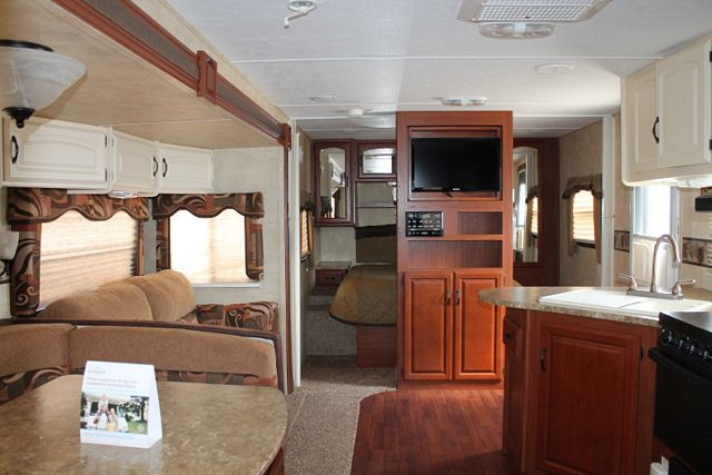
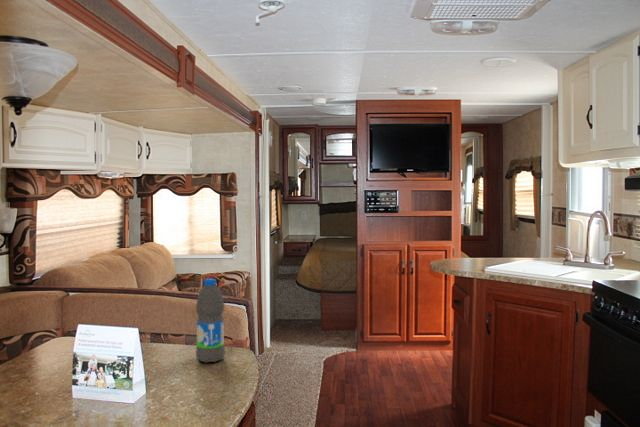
+ water bottle [195,278,226,364]
